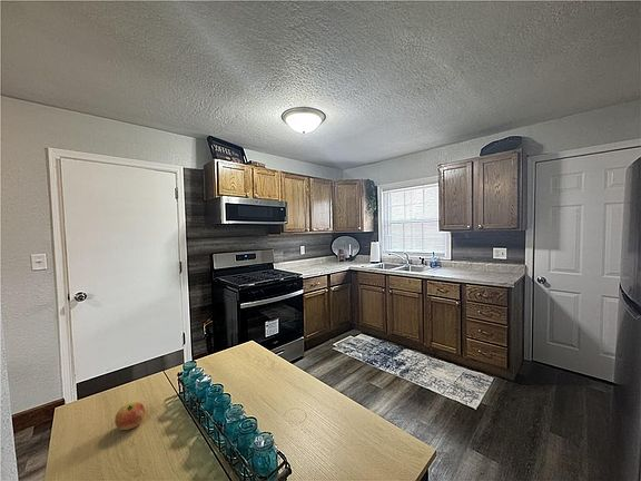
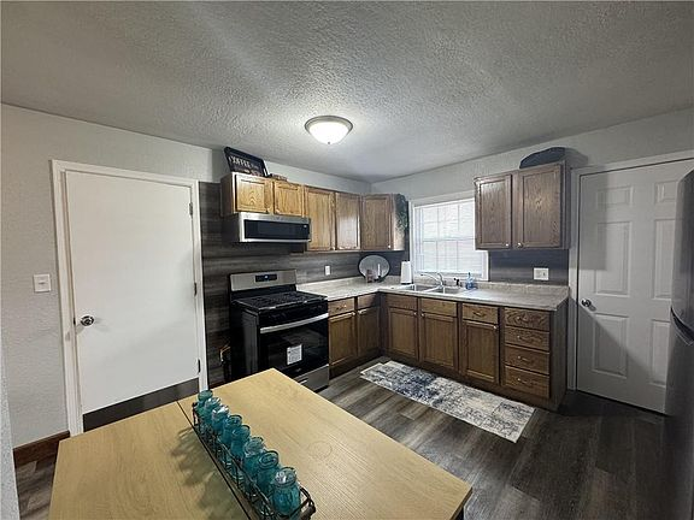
- apple [114,401,146,431]
